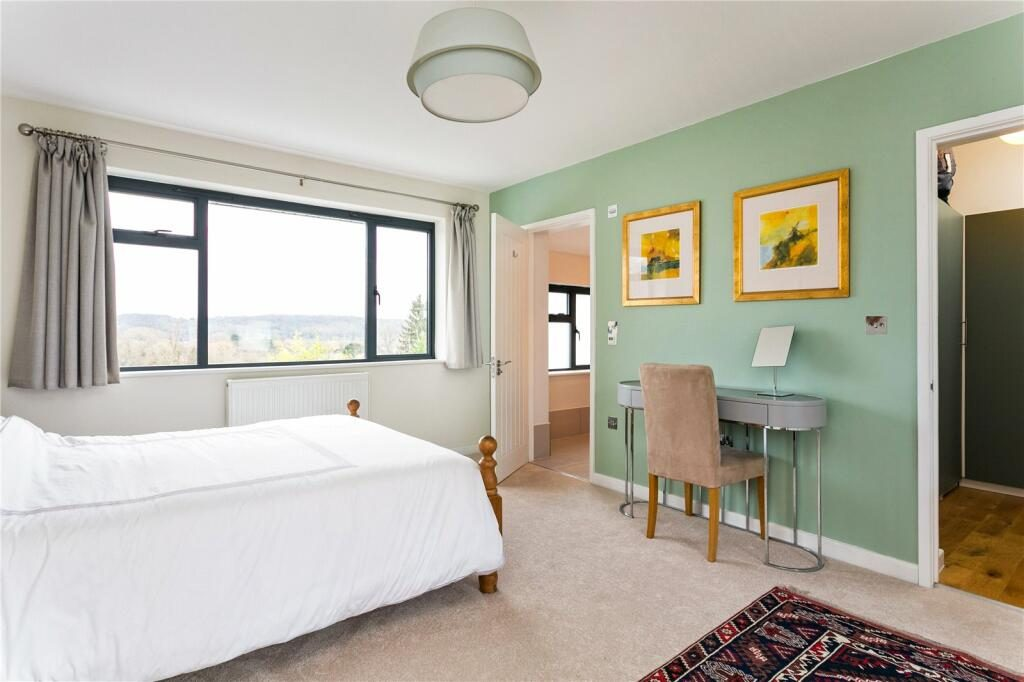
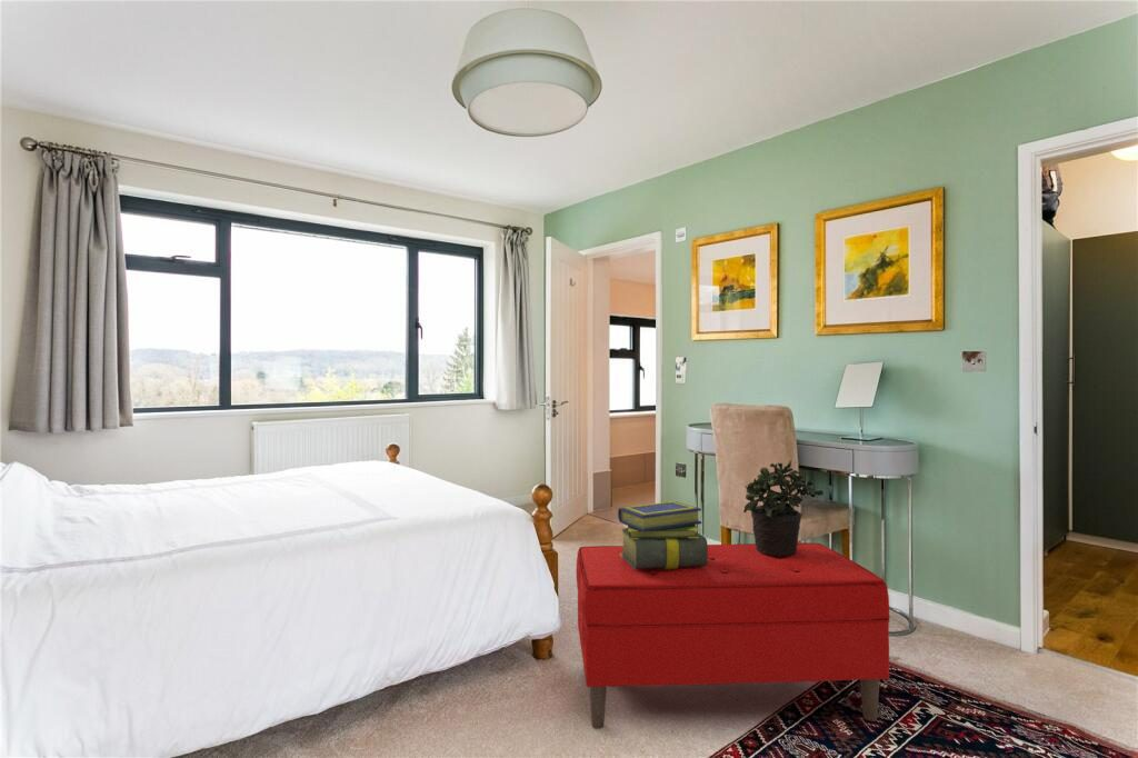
+ potted plant [742,459,825,556]
+ stack of books [617,500,708,570]
+ bench [576,541,891,730]
